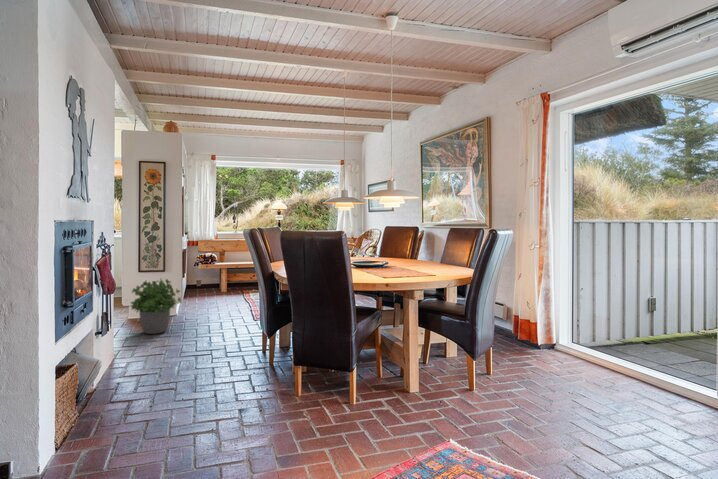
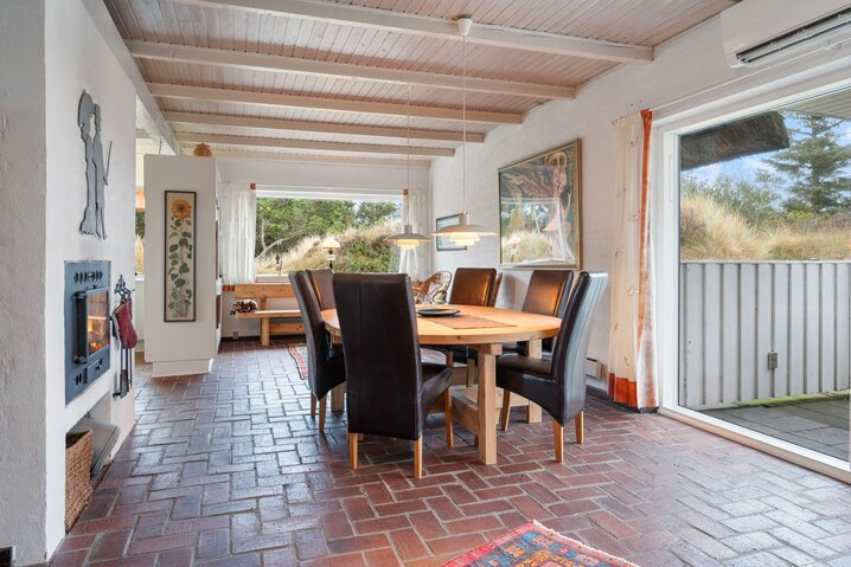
- potted plant [130,277,182,335]
